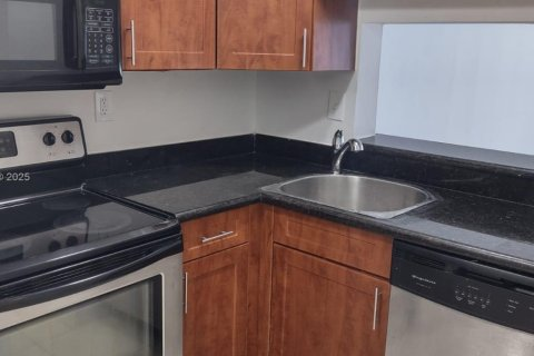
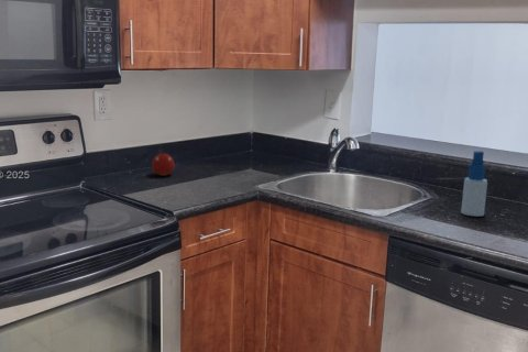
+ fruit [151,150,176,177]
+ spray bottle [460,151,488,218]
